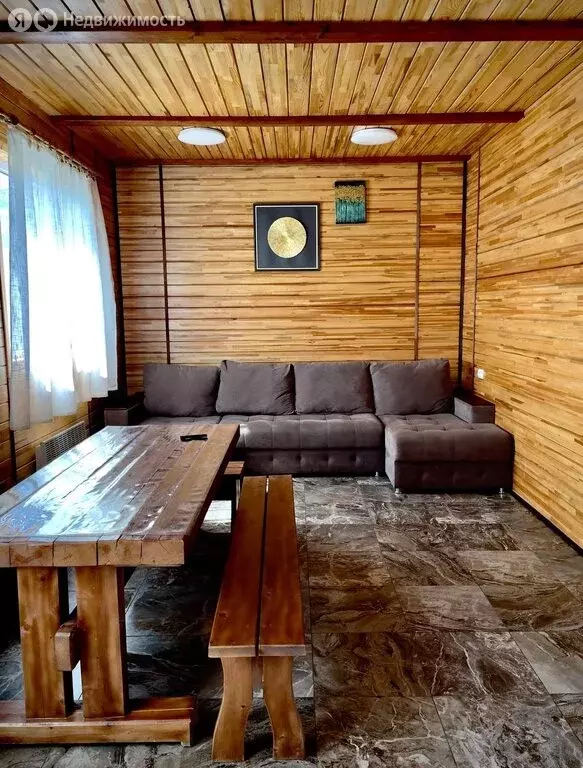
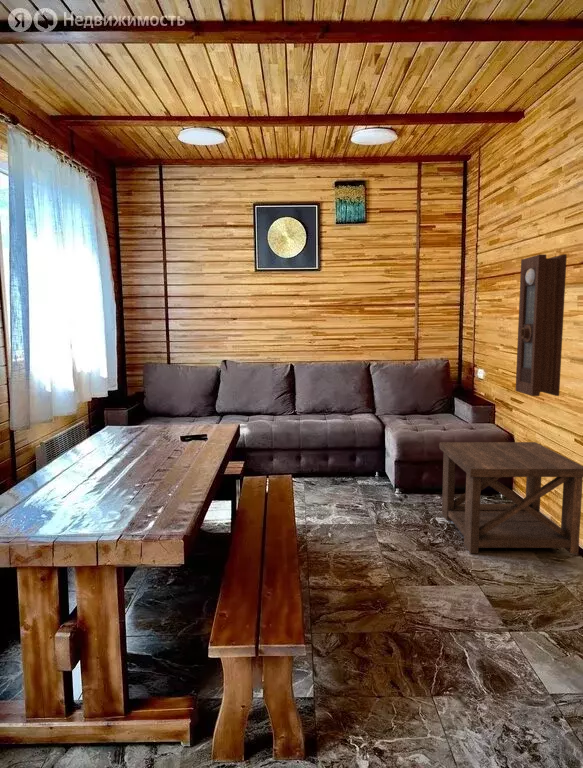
+ pendulum clock [515,253,568,397]
+ side table [438,441,583,555]
